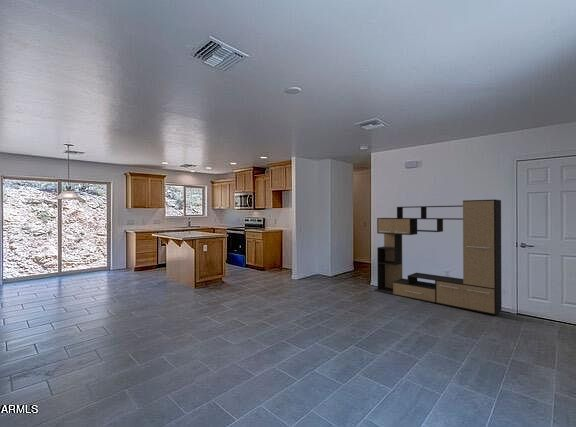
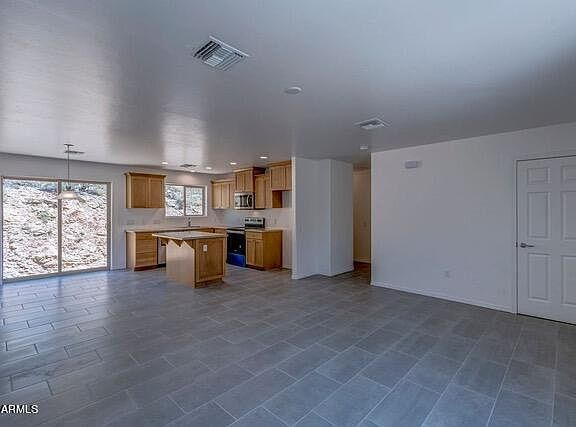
- media console [373,199,503,316]
